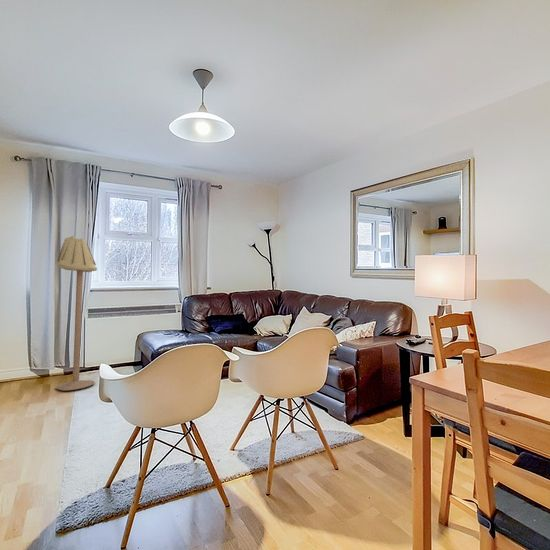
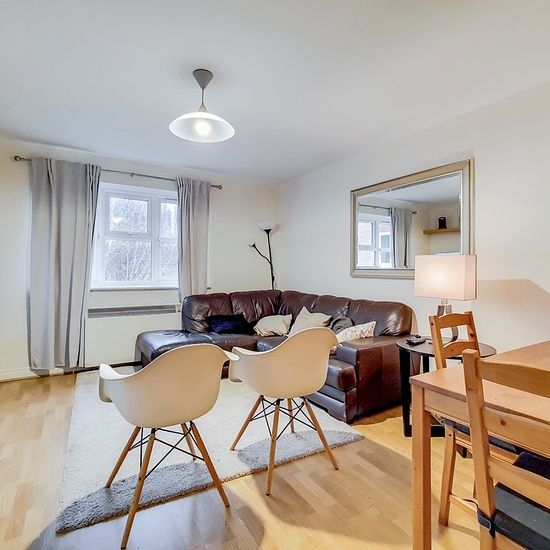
- floor lamp [55,235,98,392]
